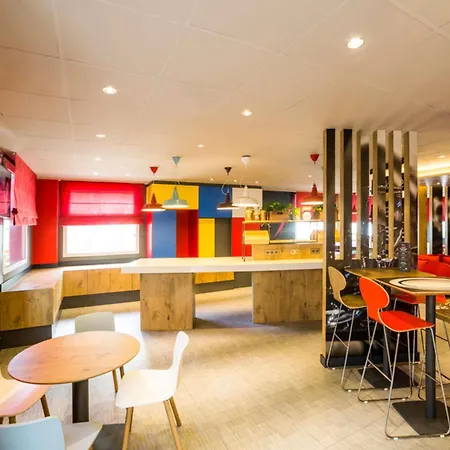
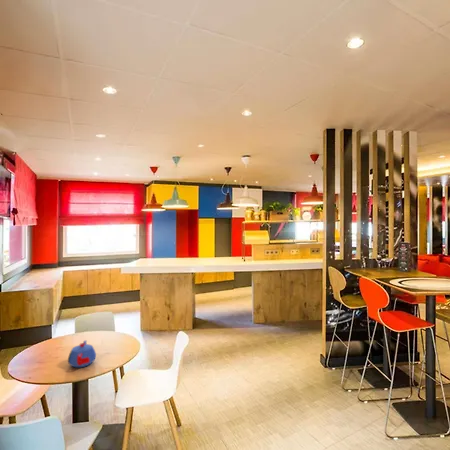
+ teapot [67,339,97,368]
